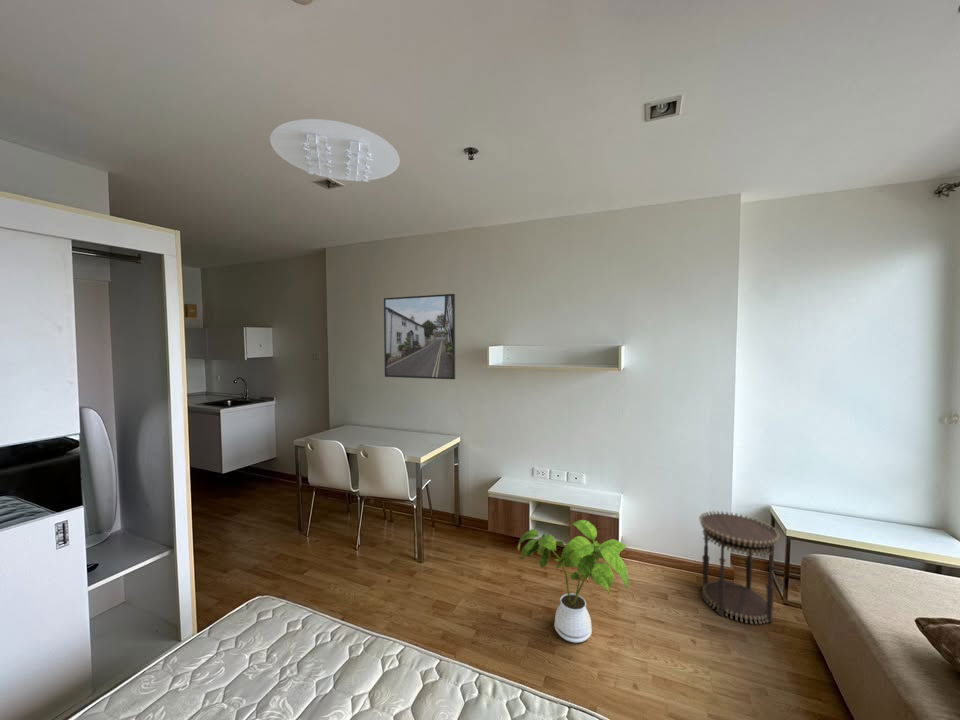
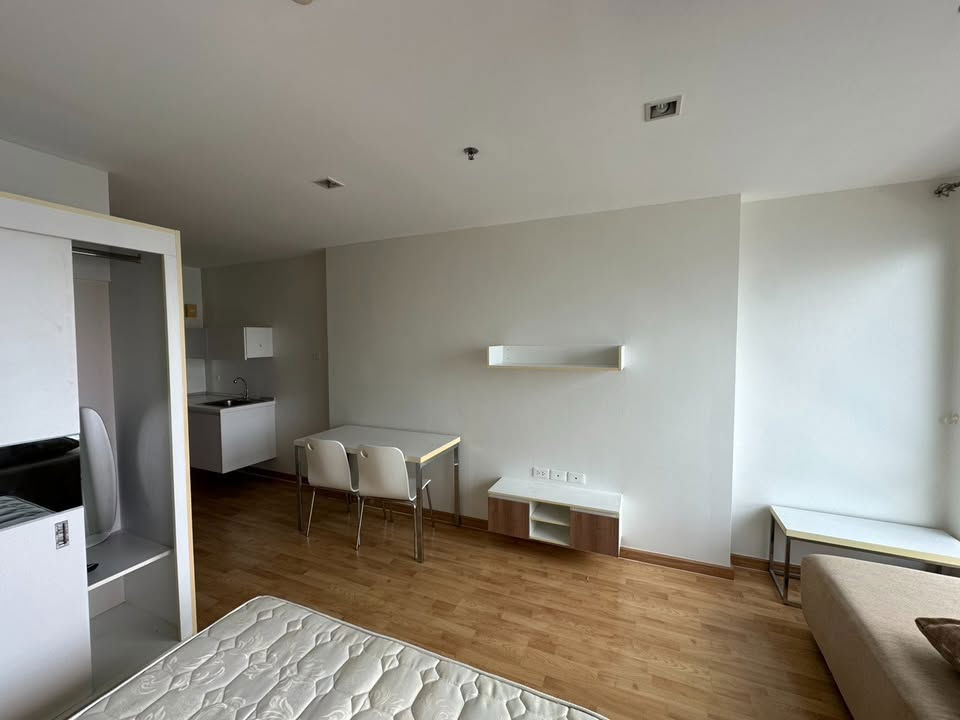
- side table [698,510,780,625]
- house plant [517,519,630,644]
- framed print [383,293,456,380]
- ceiling light [269,118,401,183]
